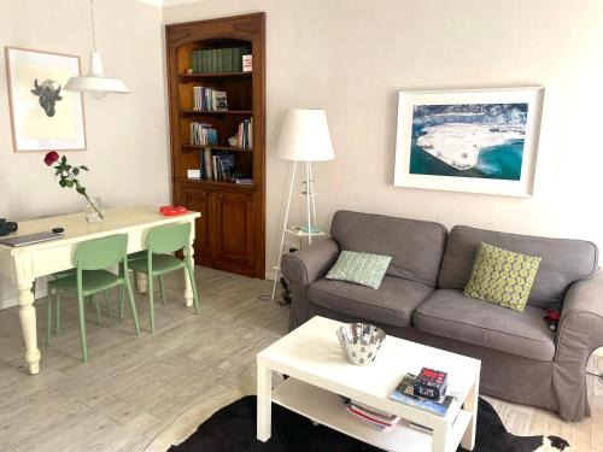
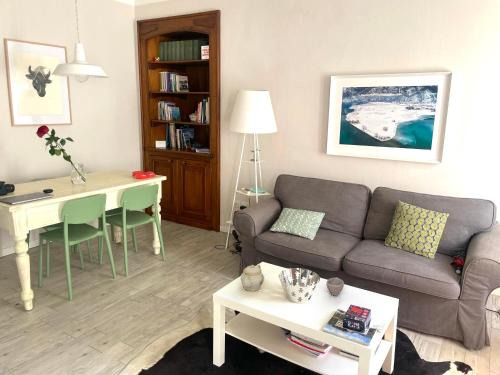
+ cup [325,276,345,297]
+ teapot [240,263,265,292]
